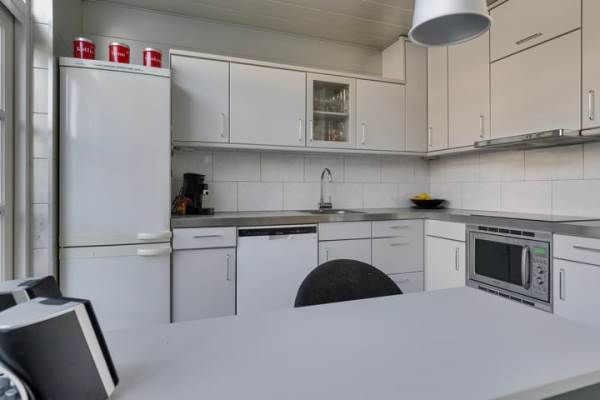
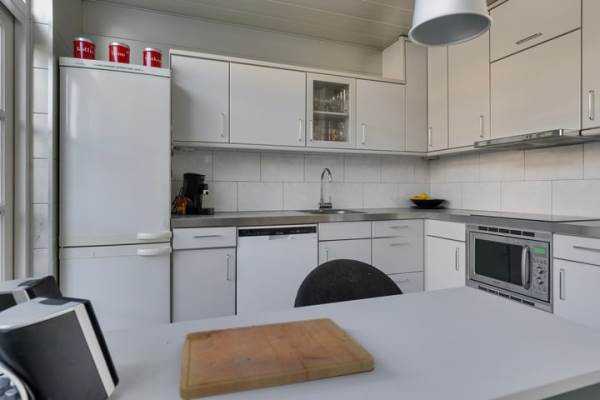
+ cutting board [179,317,375,400]
